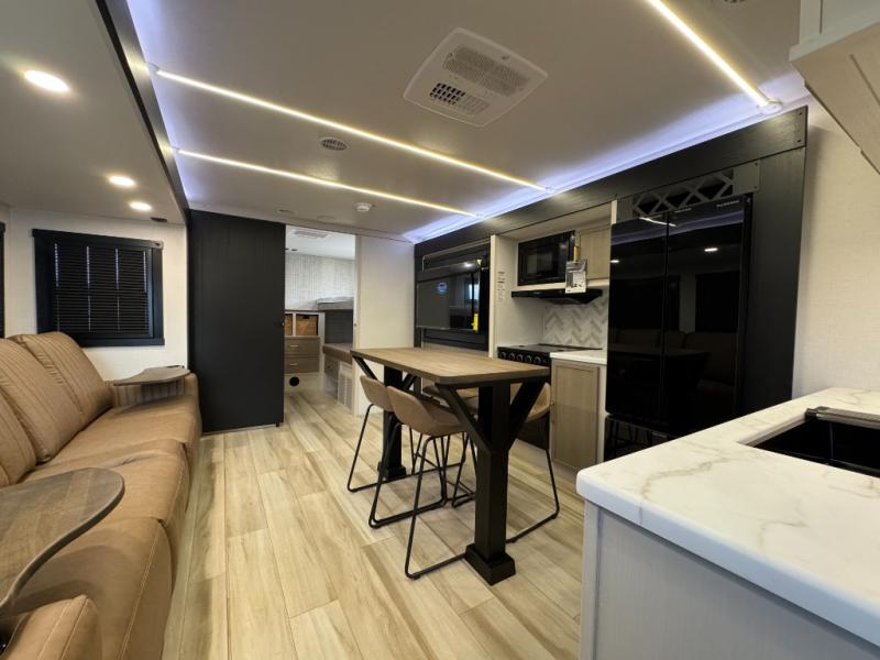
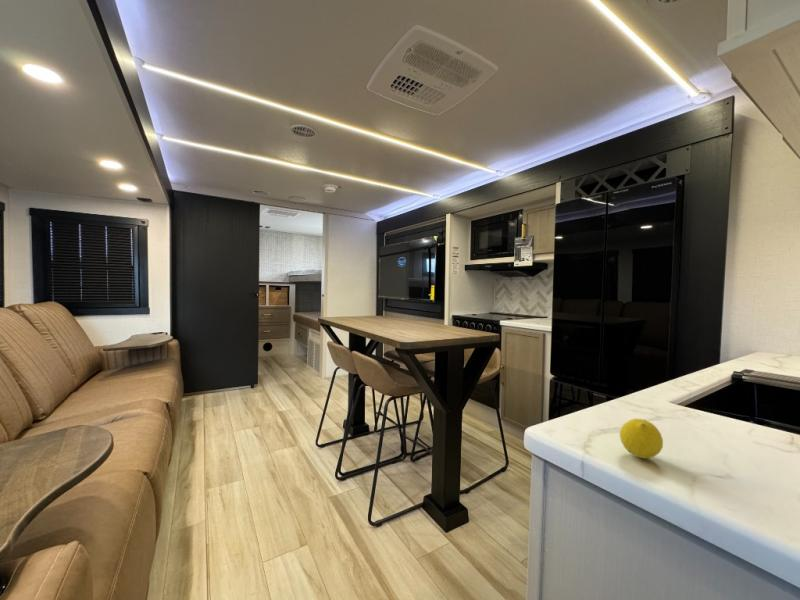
+ fruit [619,418,664,459]
